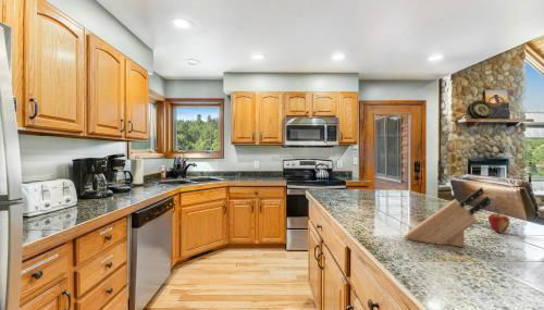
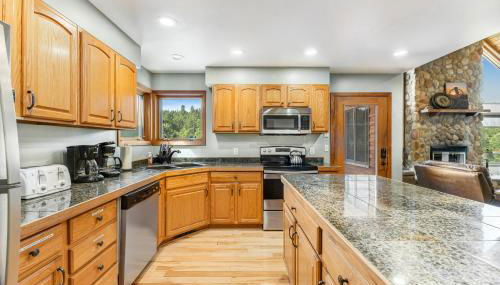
- knife block [404,186,492,248]
- fruit [487,207,510,233]
